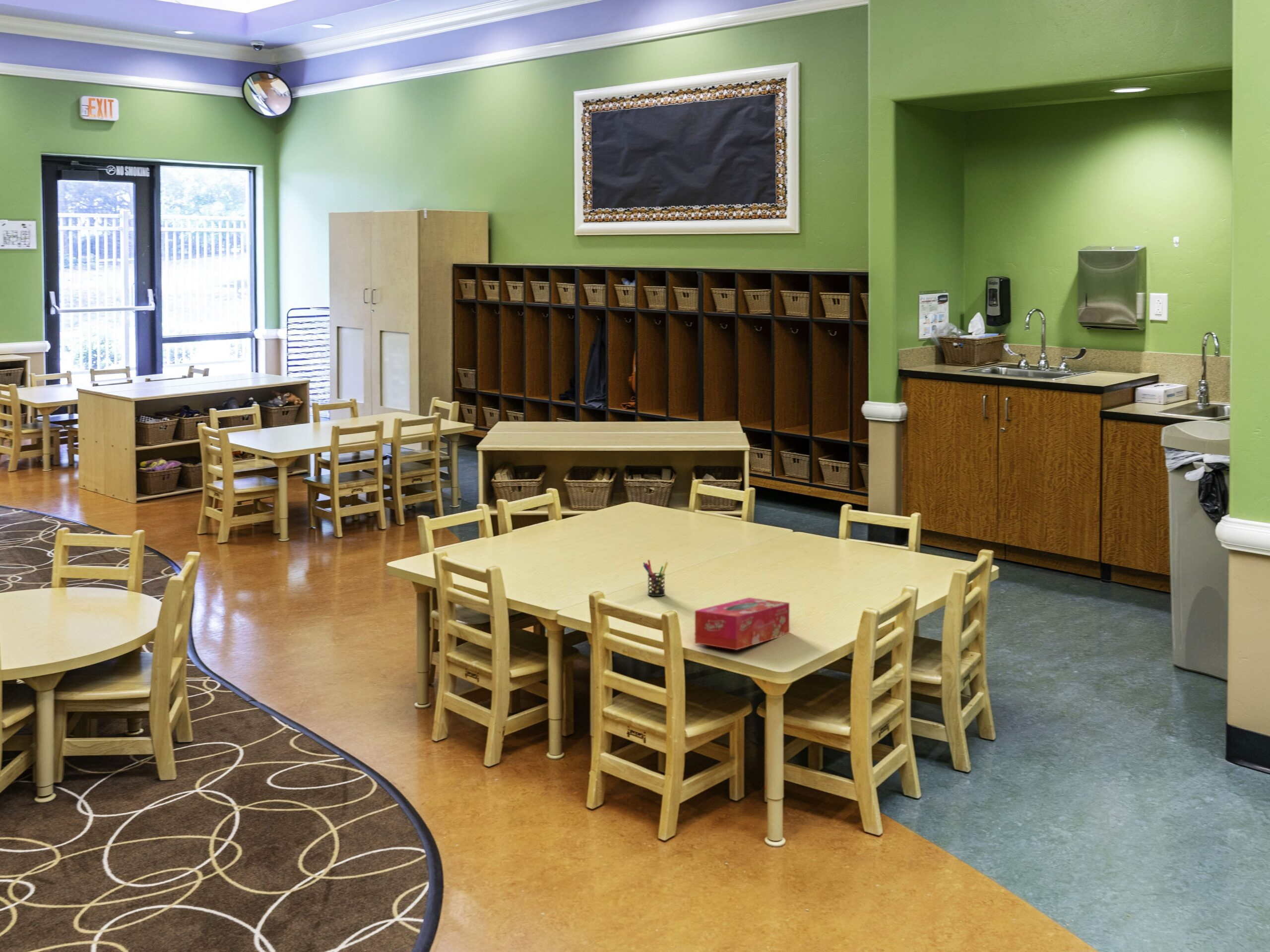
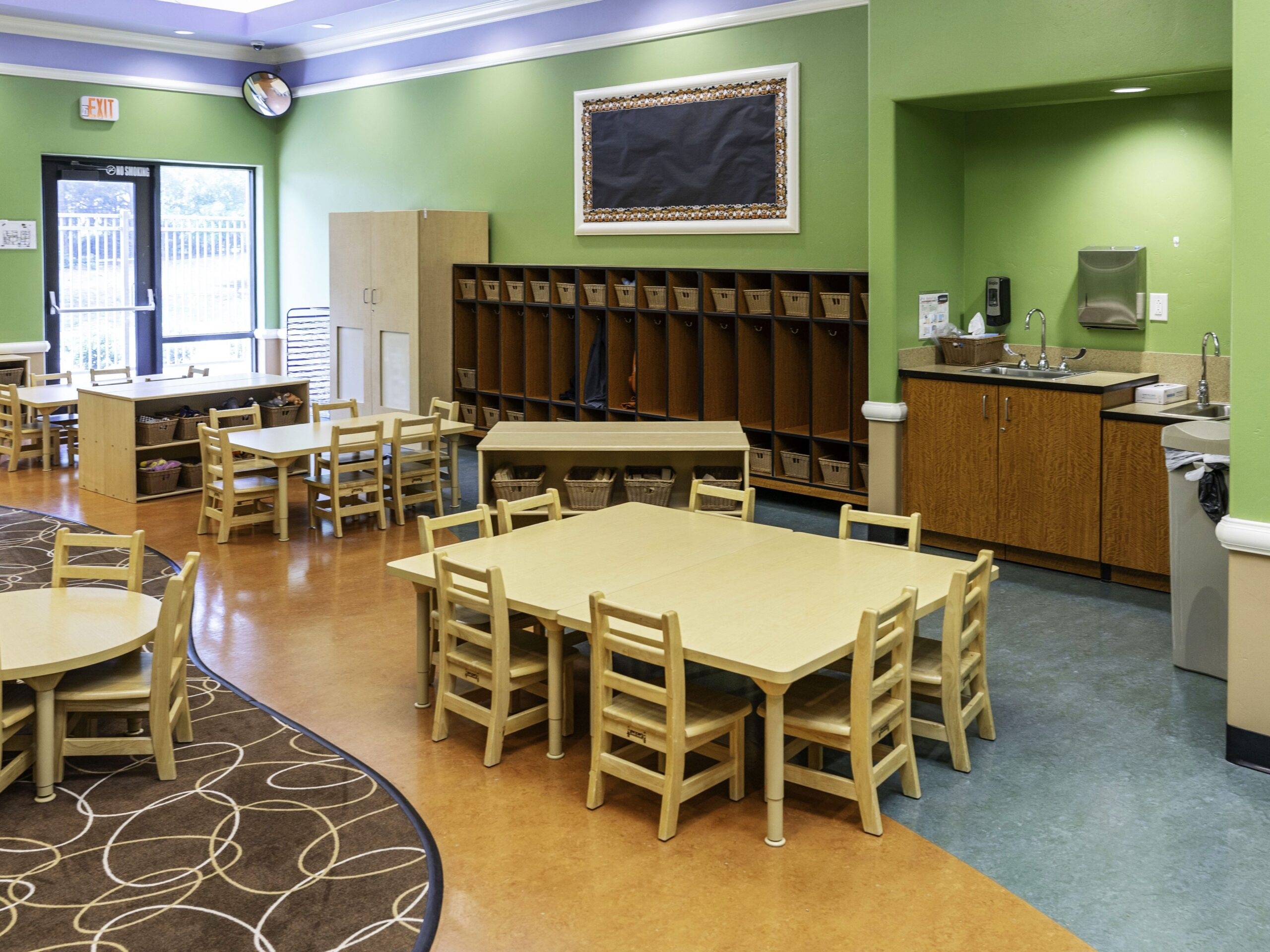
- tissue box [695,597,790,651]
- pen holder [642,559,668,596]
